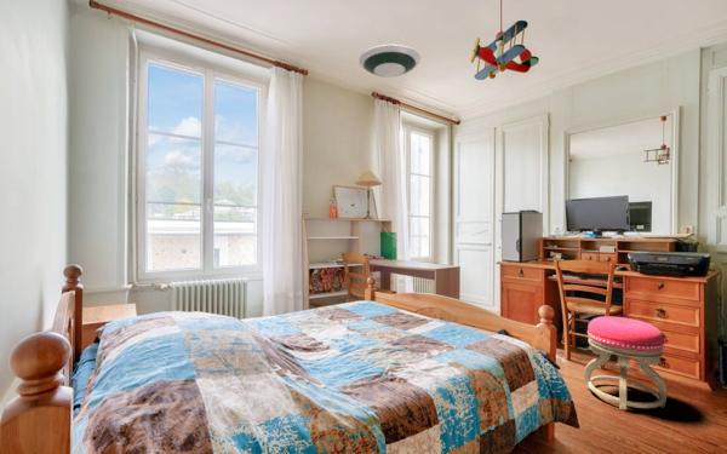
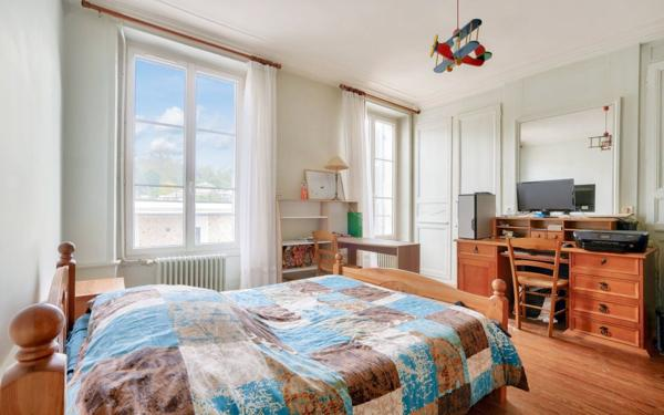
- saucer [357,44,422,79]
- stool [583,315,669,412]
